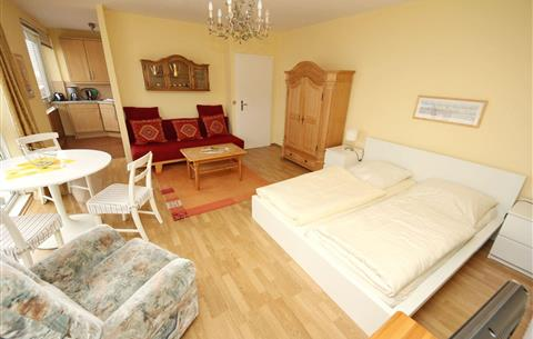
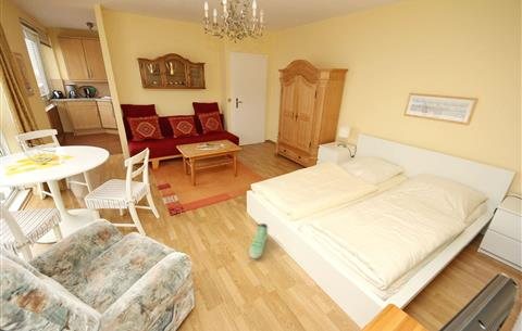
+ sneaker [248,222,269,259]
